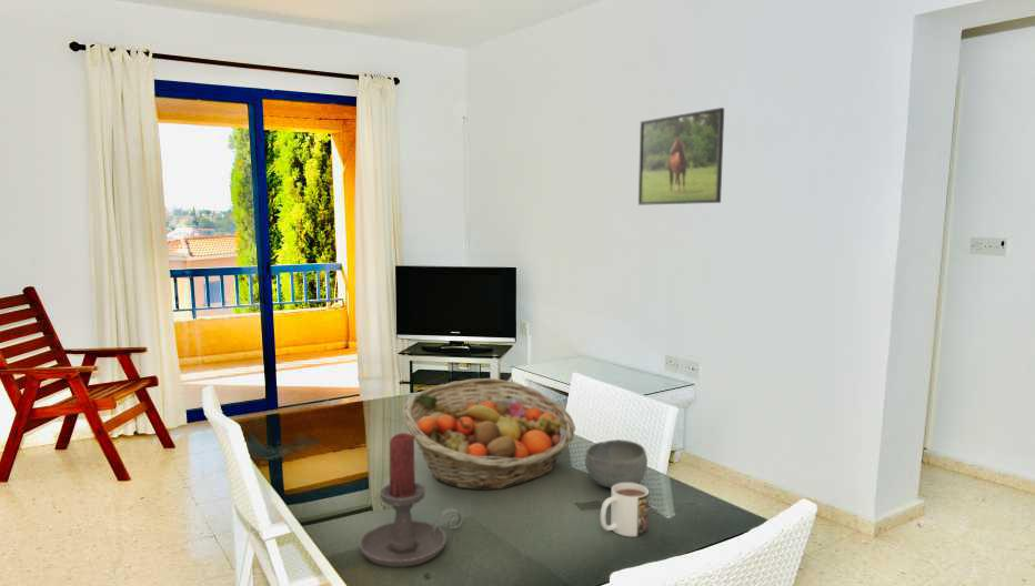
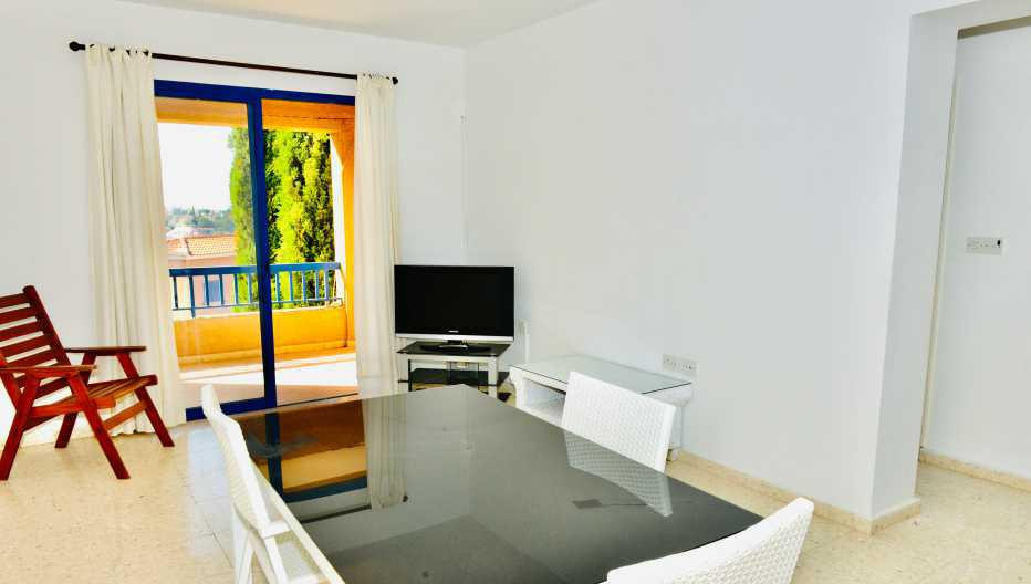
- bowl [584,438,649,489]
- mug [600,483,650,537]
- fruit basket [402,377,576,492]
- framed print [637,107,725,206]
- candle holder [359,432,464,568]
